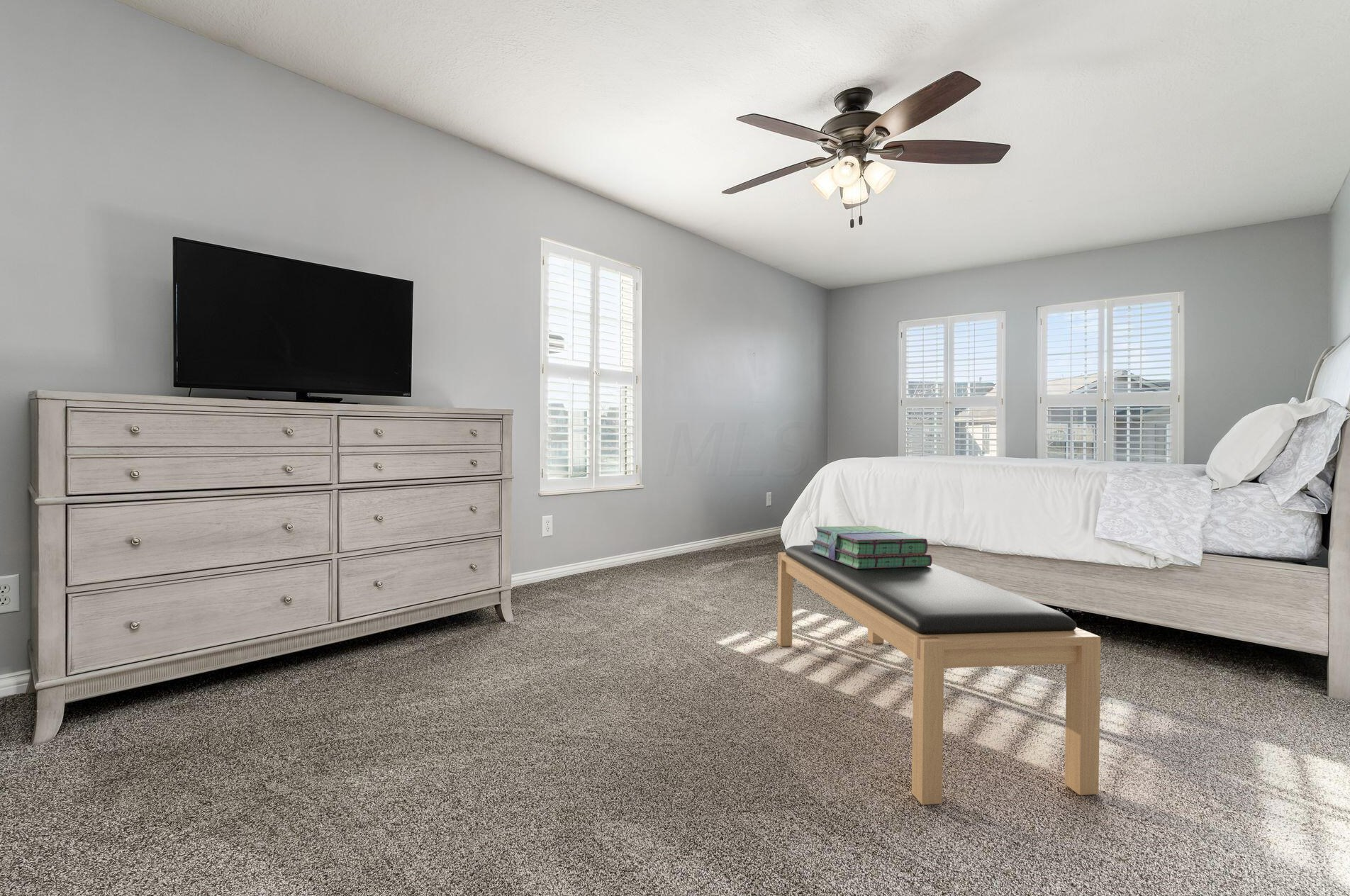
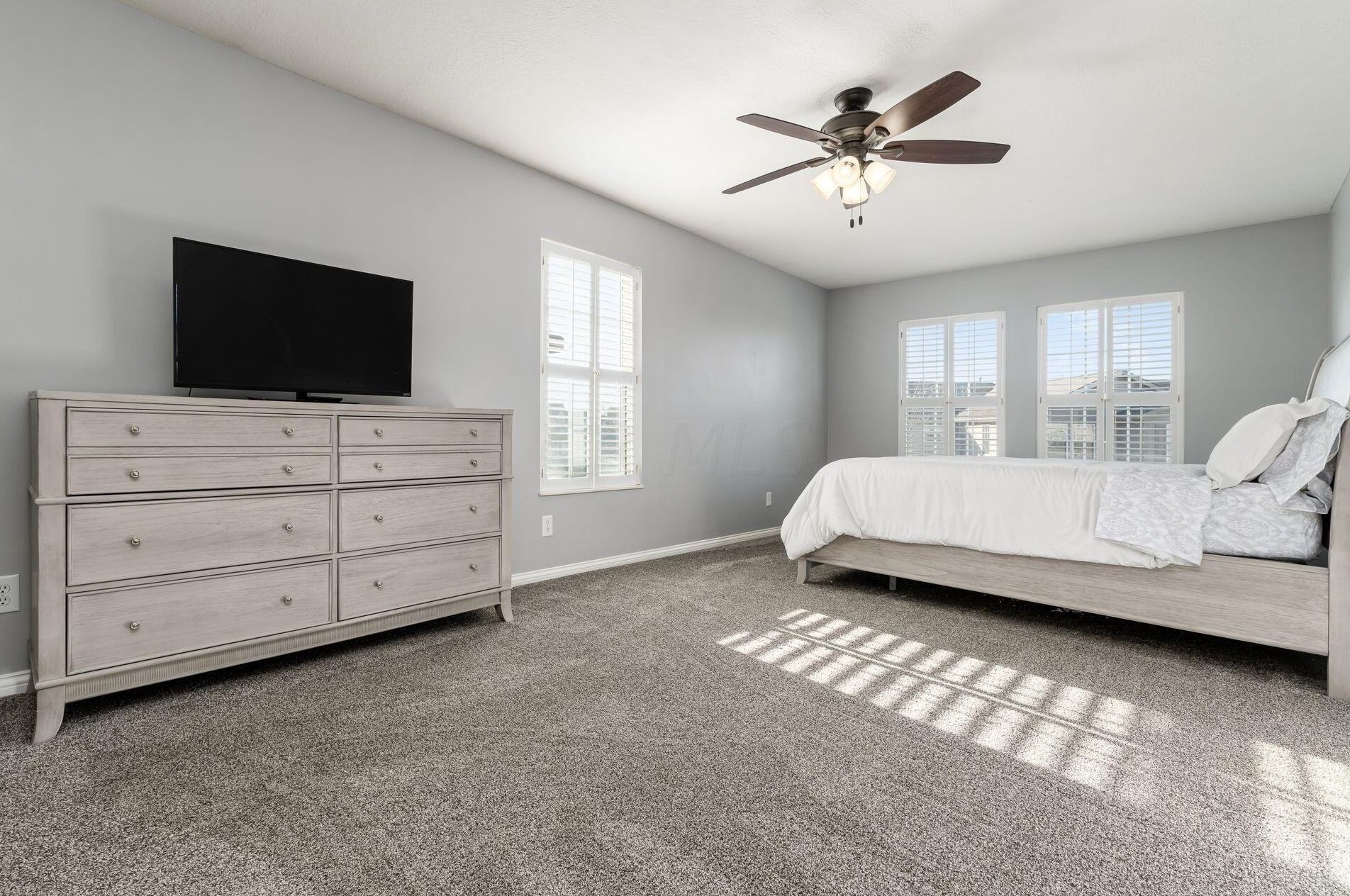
- bench [776,544,1102,805]
- stack of books [810,525,932,569]
